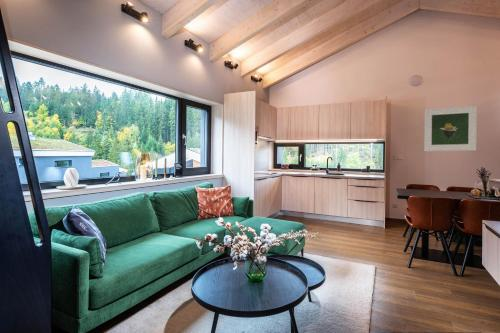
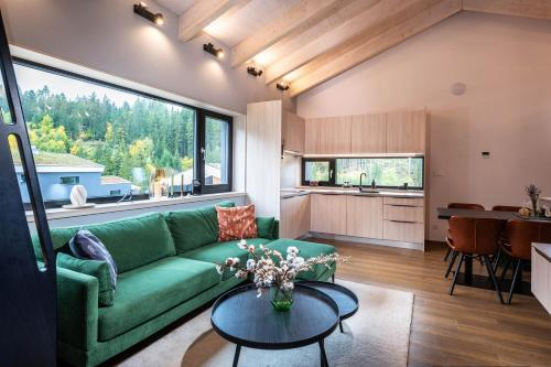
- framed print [423,105,478,152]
